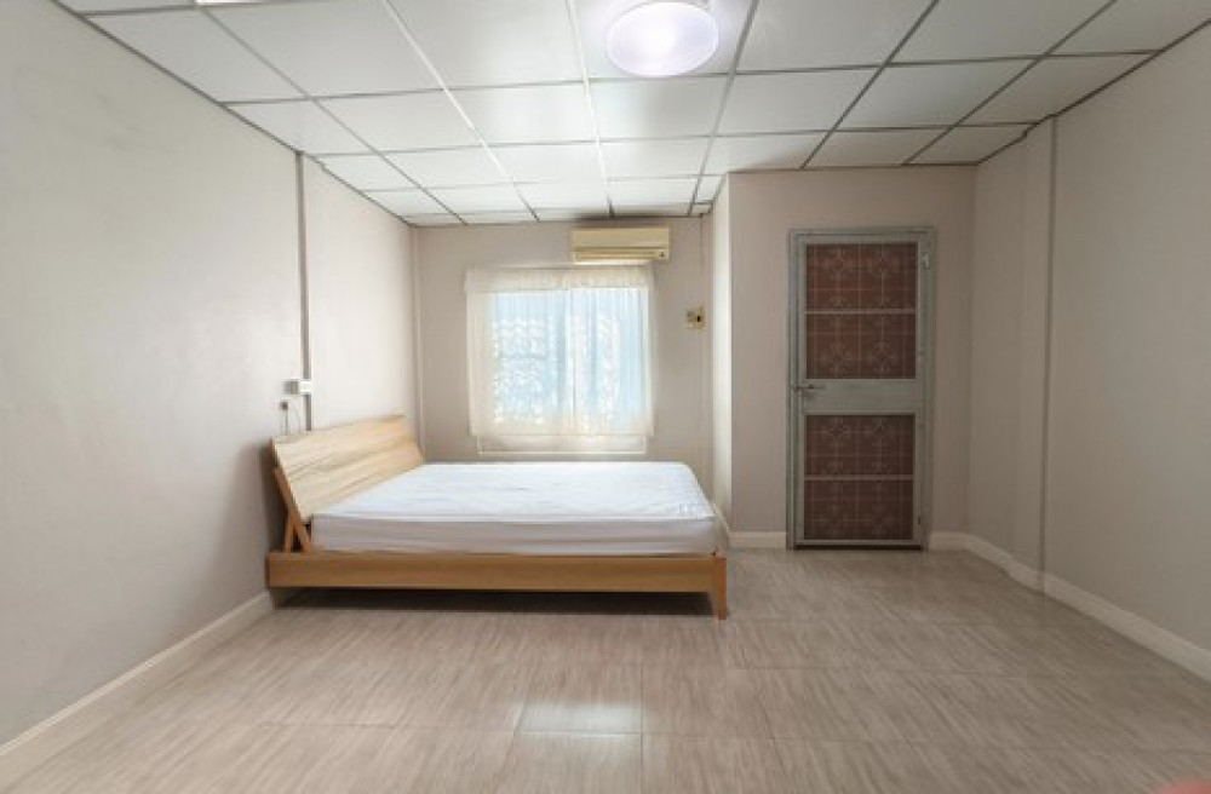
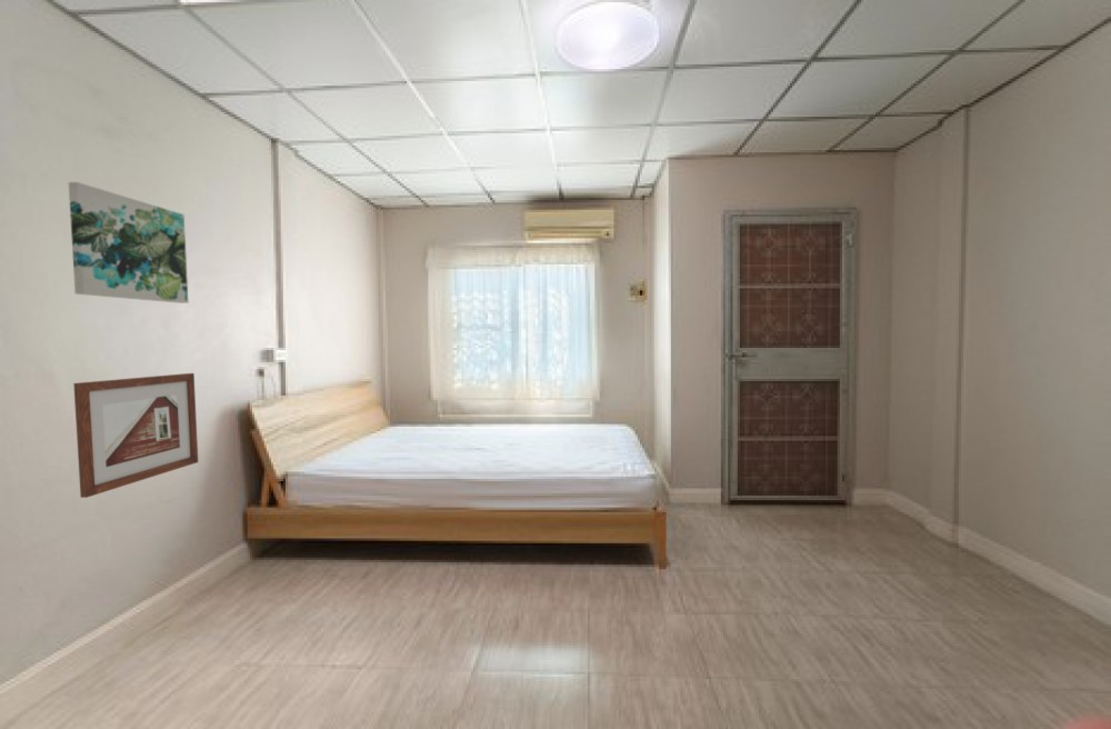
+ picture frame [72,372,199,499]
+ wall art [68,181,189,304]
